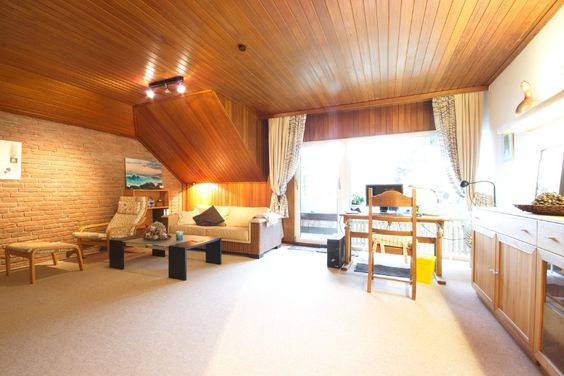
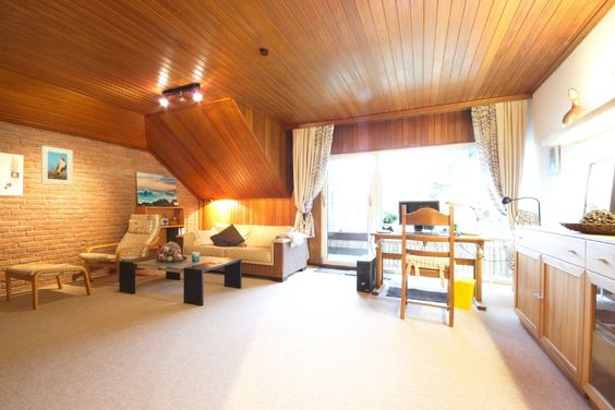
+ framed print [40,145,73,185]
